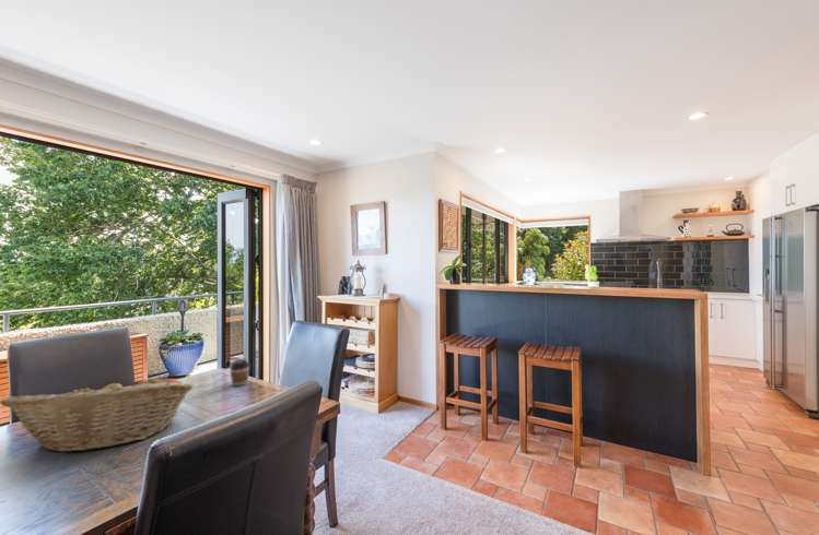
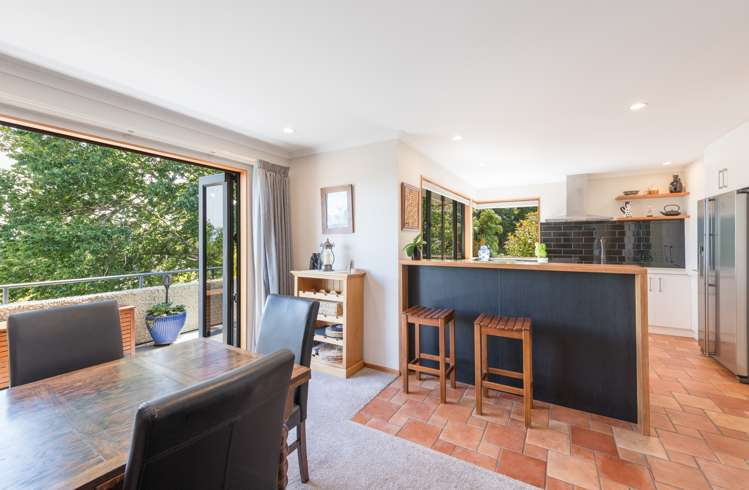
- fruit basket [0,374,195,453]
- coffee cup [229,358,251,388]
